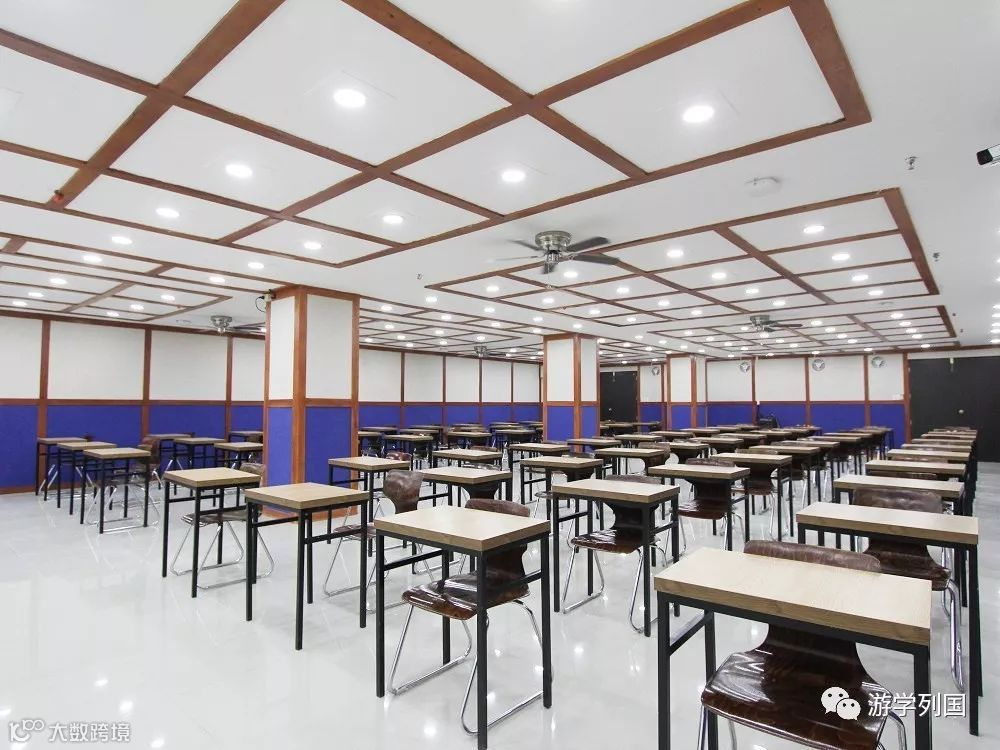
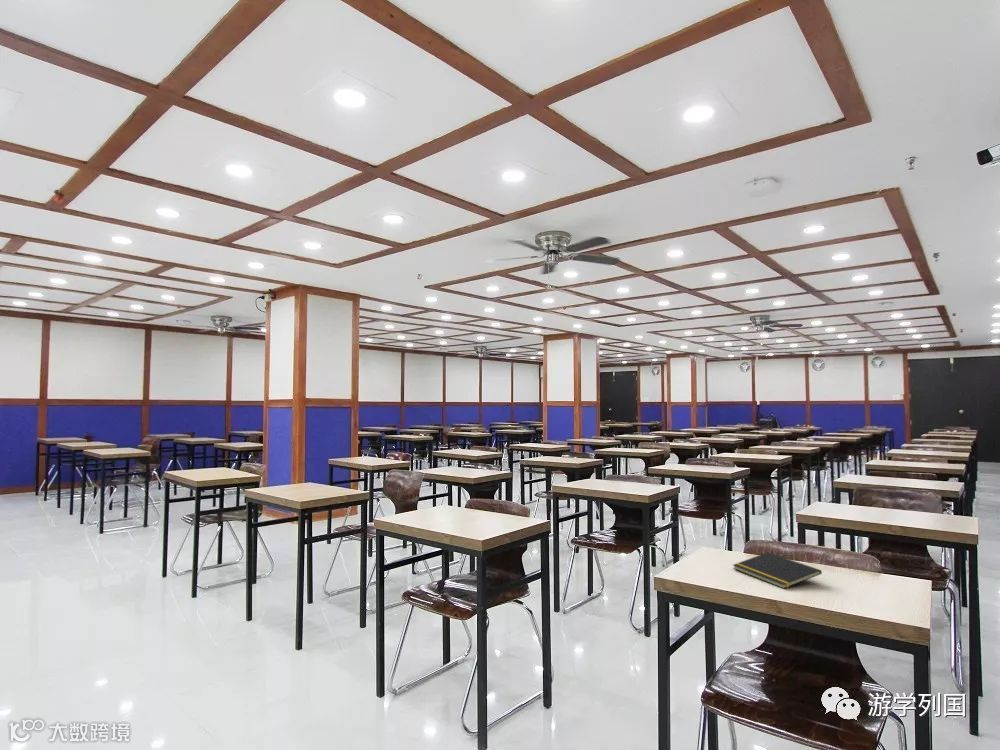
+ notepad [732,551,823,590]
